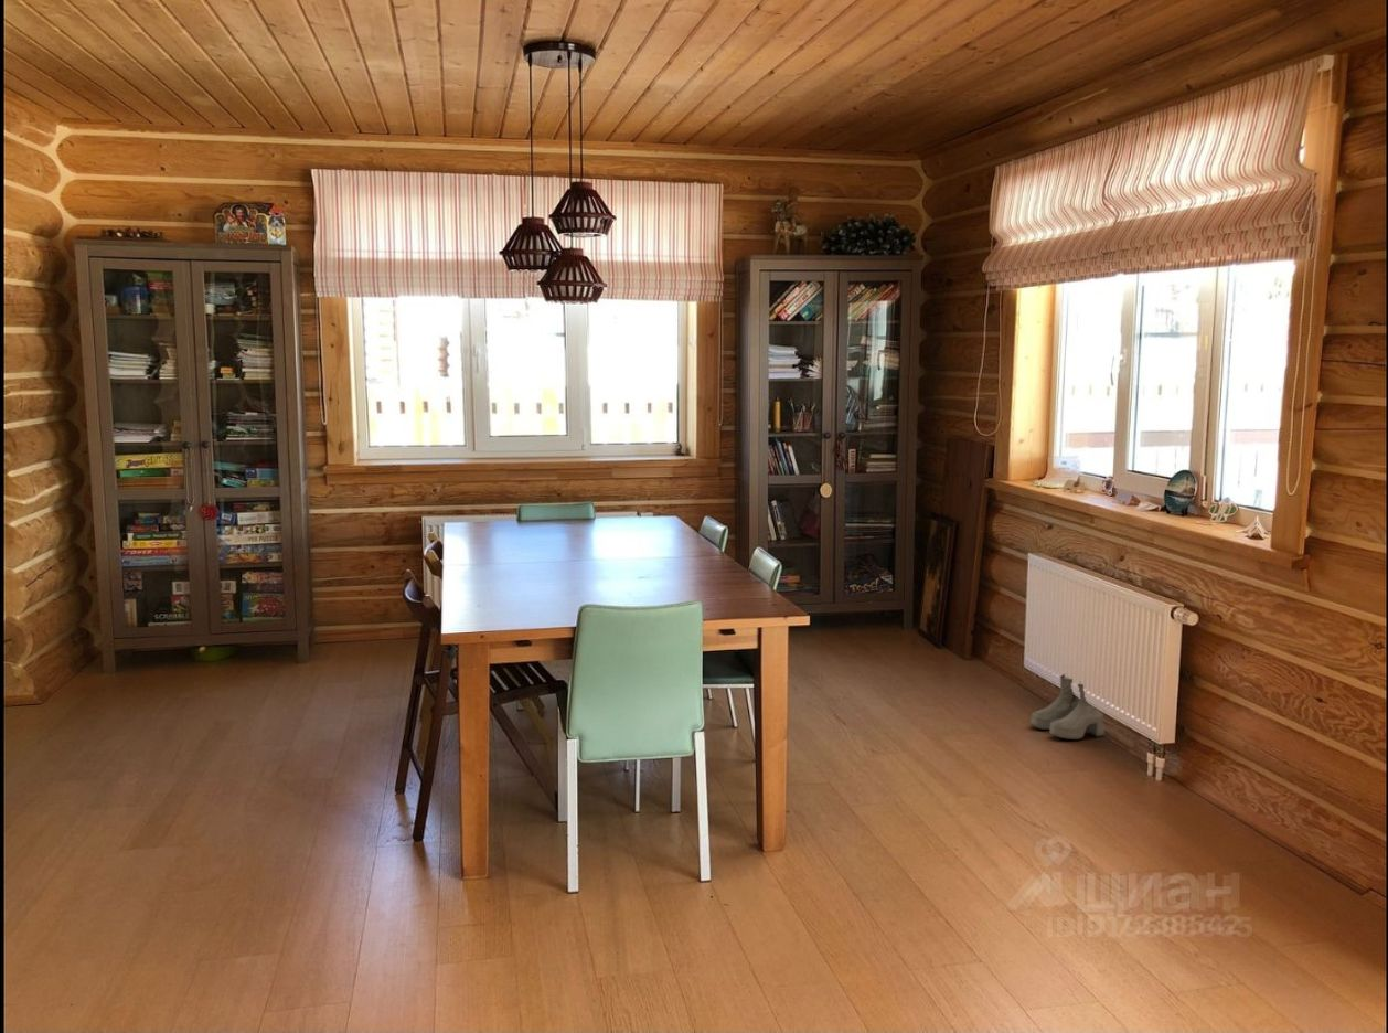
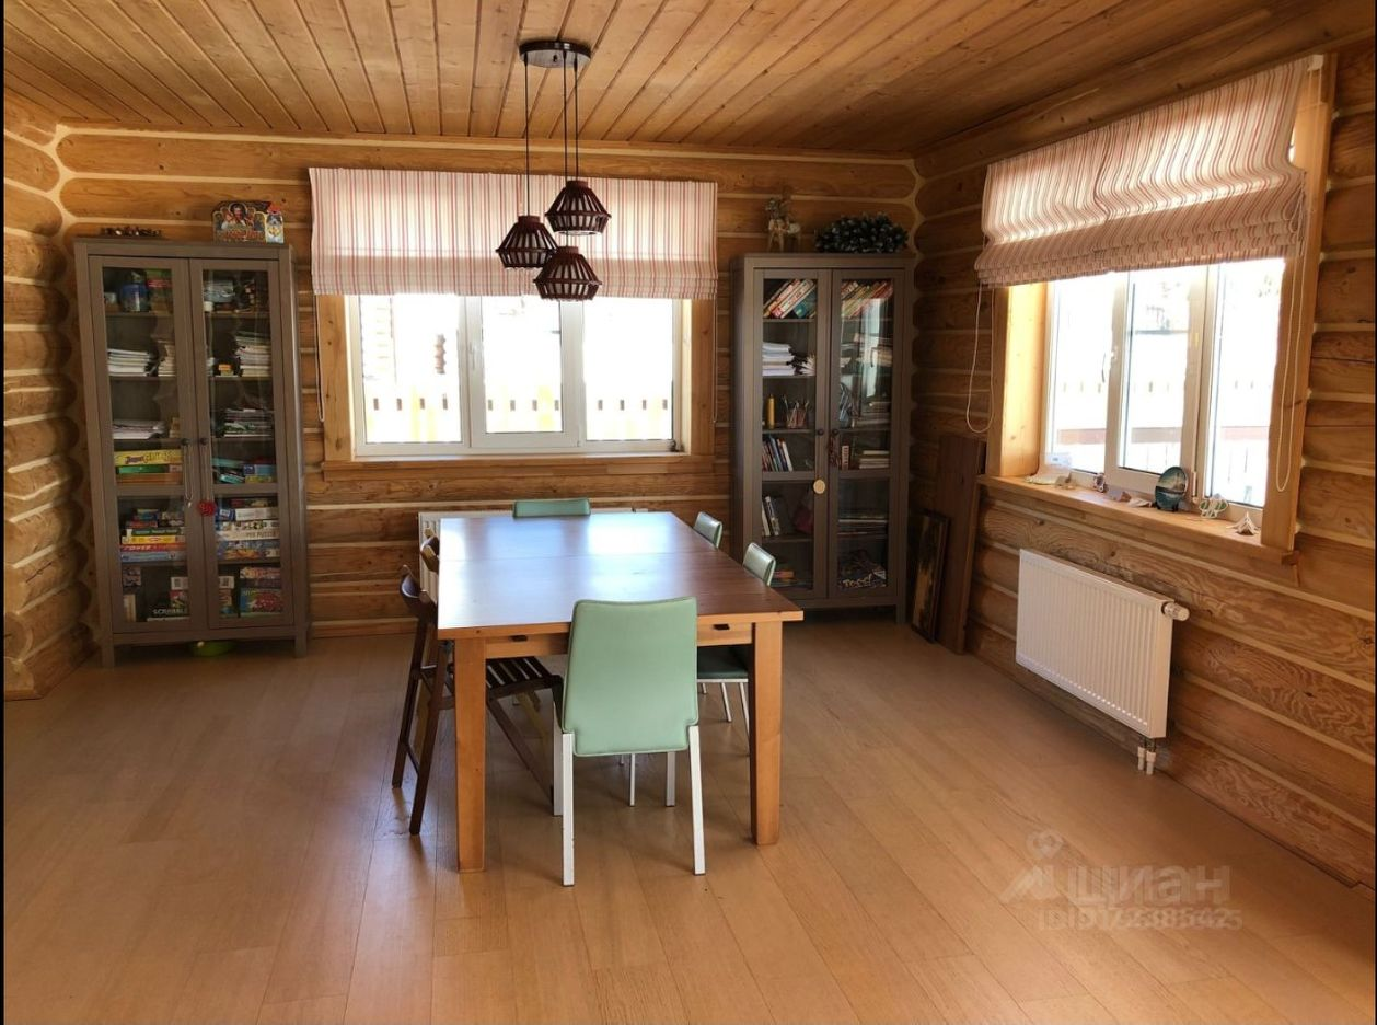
- boots [1029,673,1106,741]
